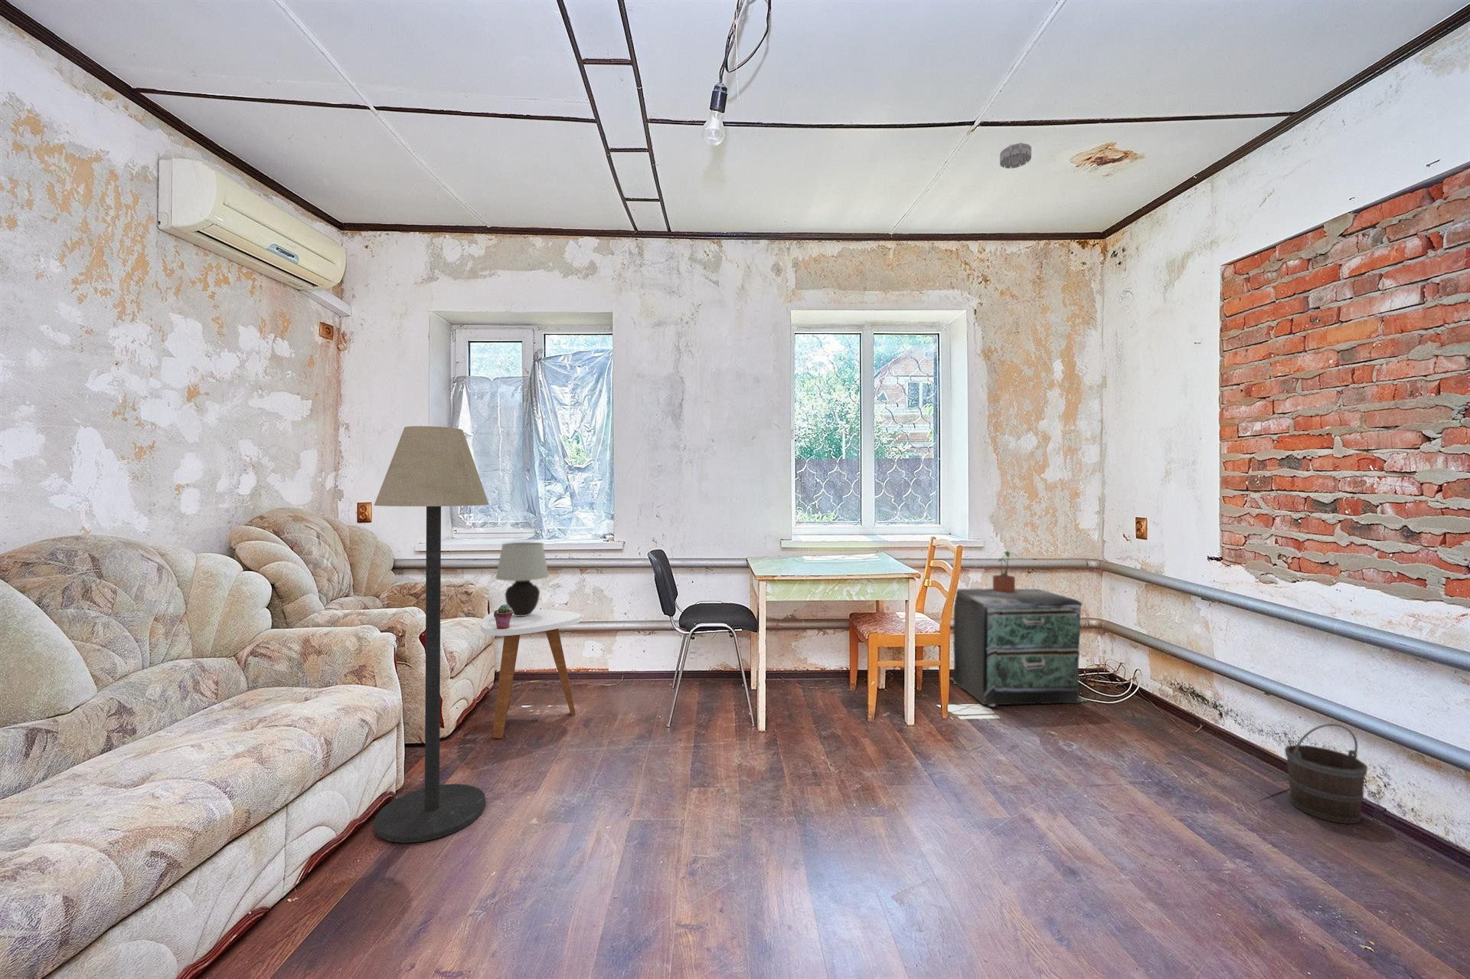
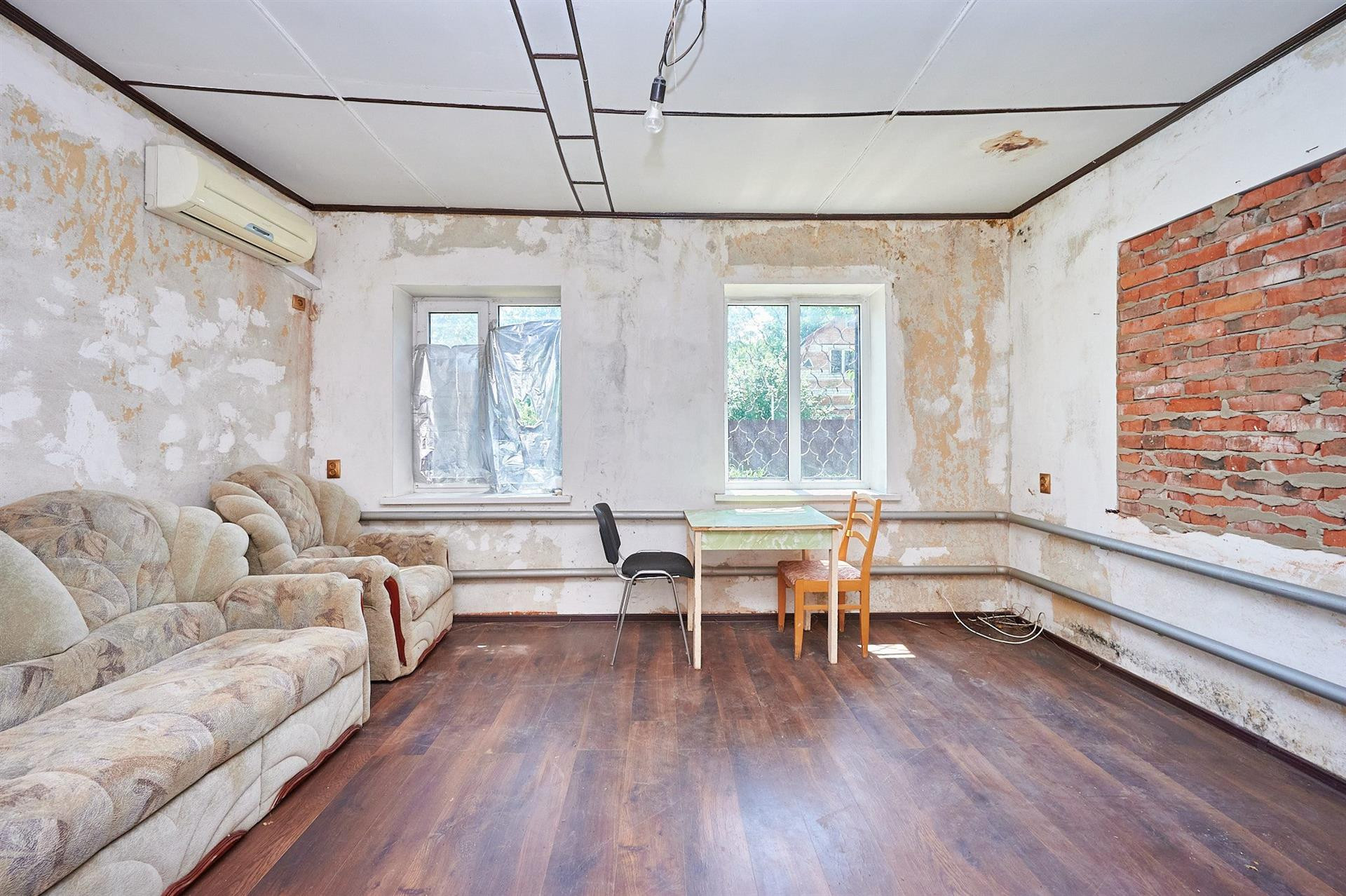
- filing cabinet [949,588,1090,707]
- bucket [1284,723,1368,824]
- potted plant [993,550,1018,592]
- potted succulent [493,603,513,629]
- smoke detector [999,142,1032,169]
- floor lamp [374,425,490,845]
- table lamp [495,542,549,616]
- side table [481,609,581,740]
